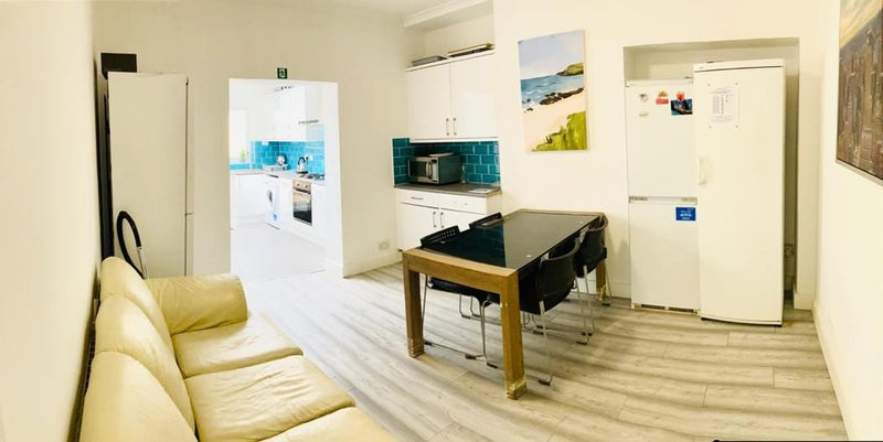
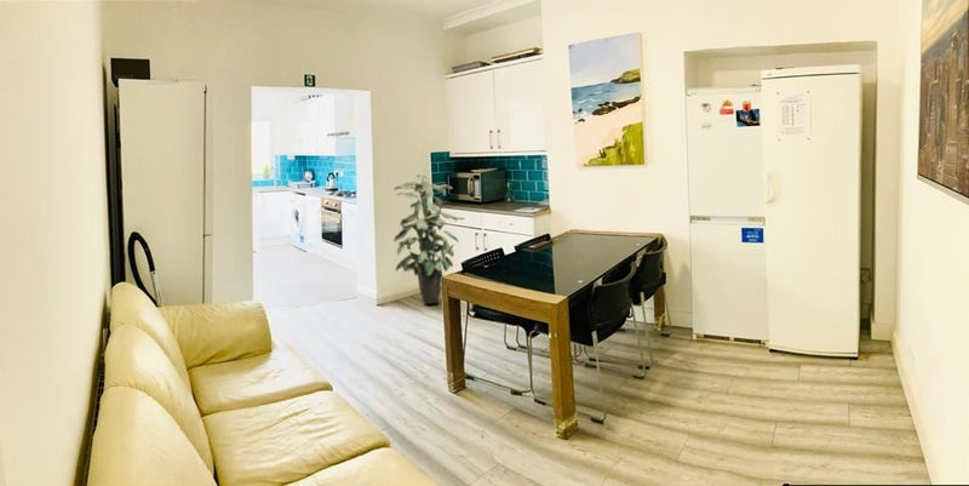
+ indoor plant [392,173,459,305]
